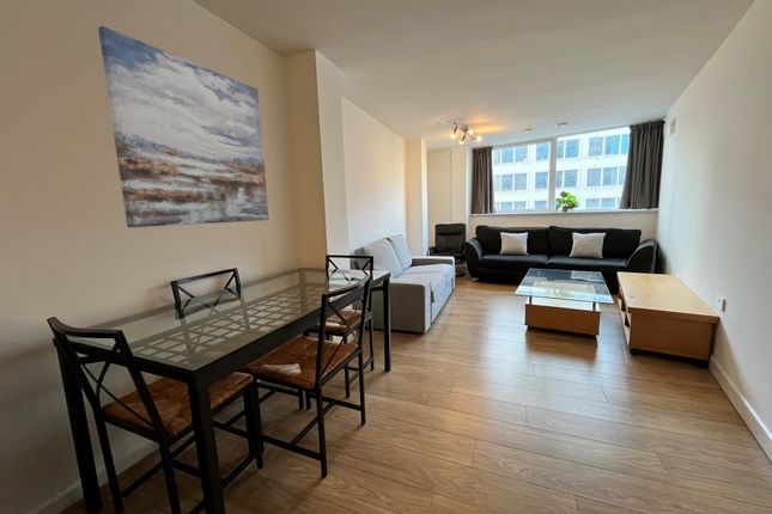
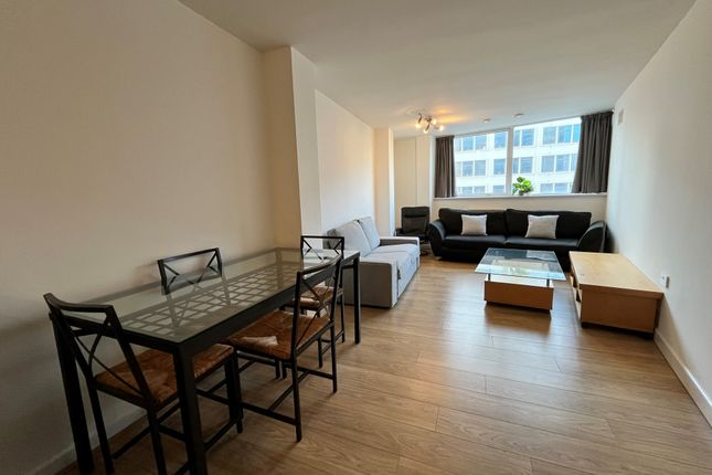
- wall art [97,25,270,228]
